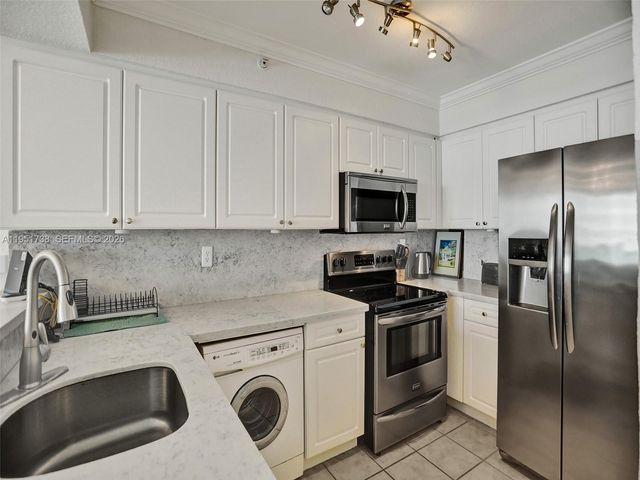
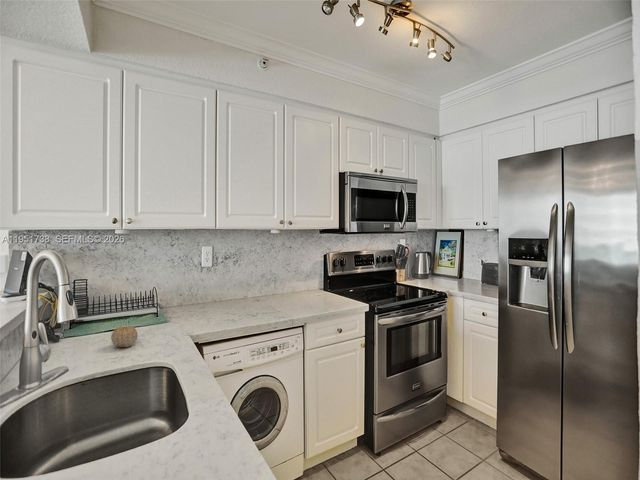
+ fruit [110,325,139,348]
